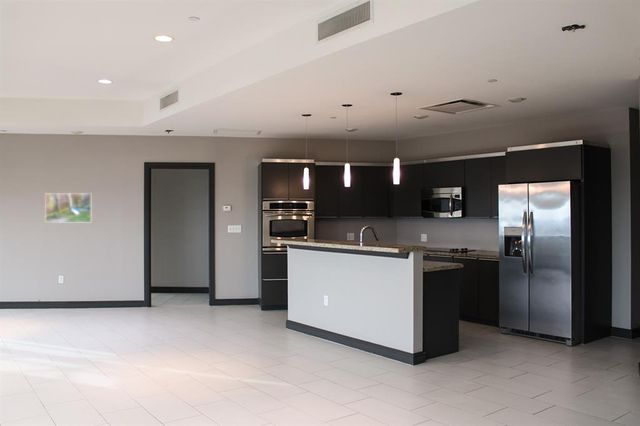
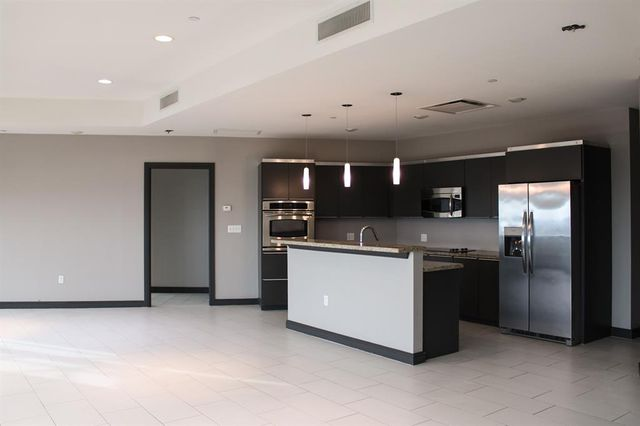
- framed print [44,192,93,224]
